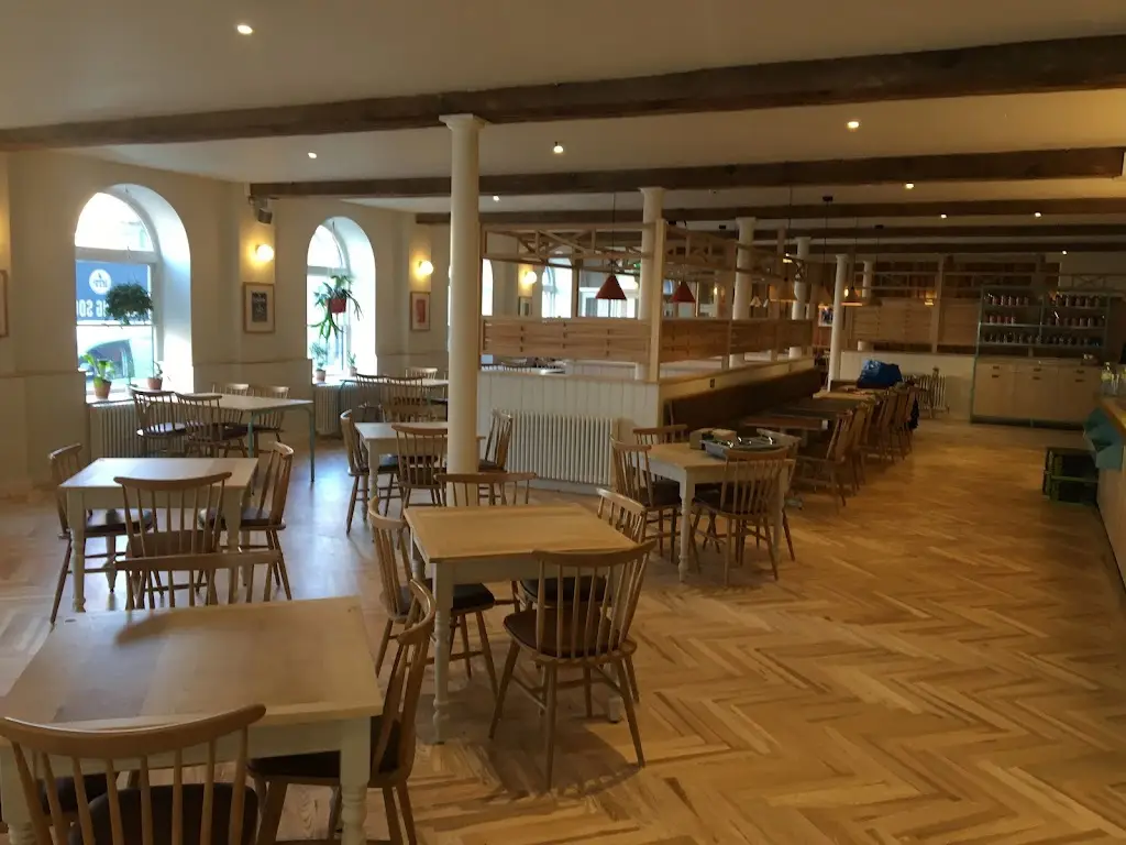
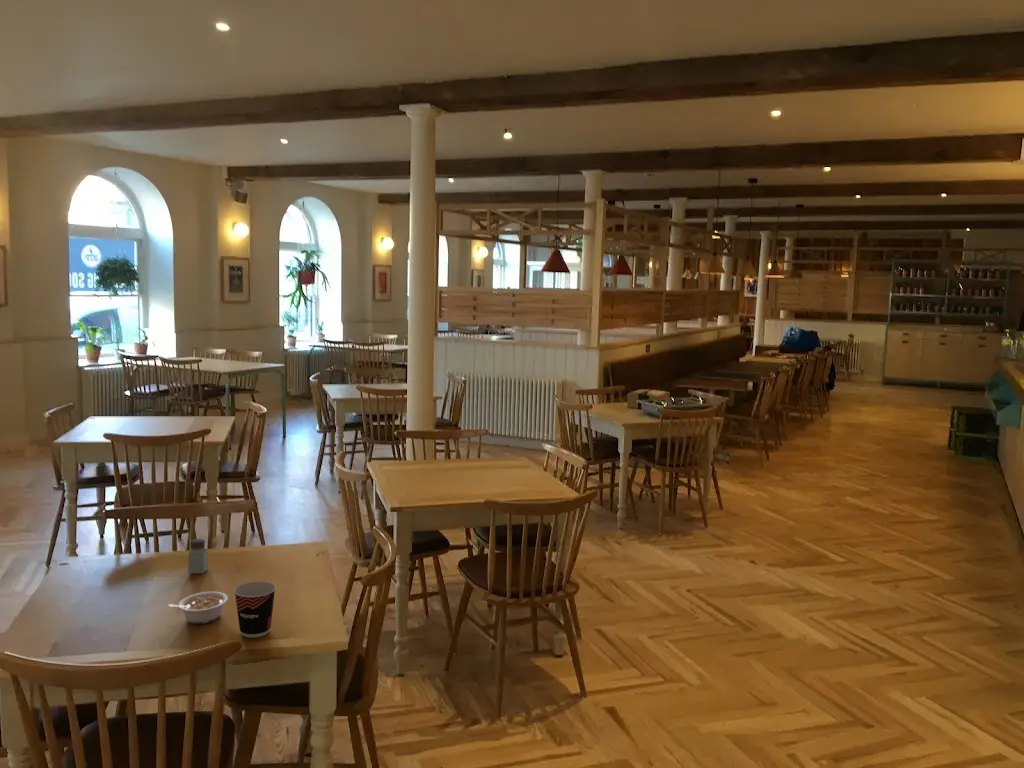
+ saltshaker [187,538,209,575]
+ cup [233,581,277,639]
+ legume [167,591,229,625]
